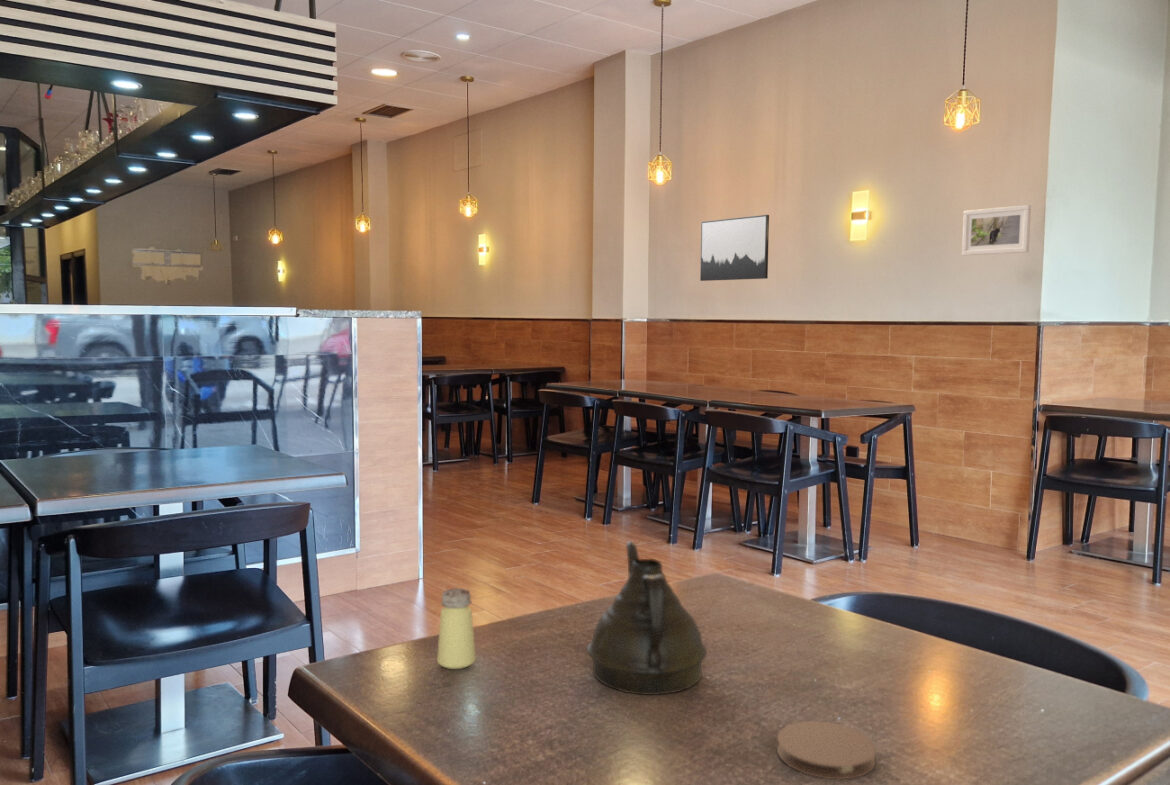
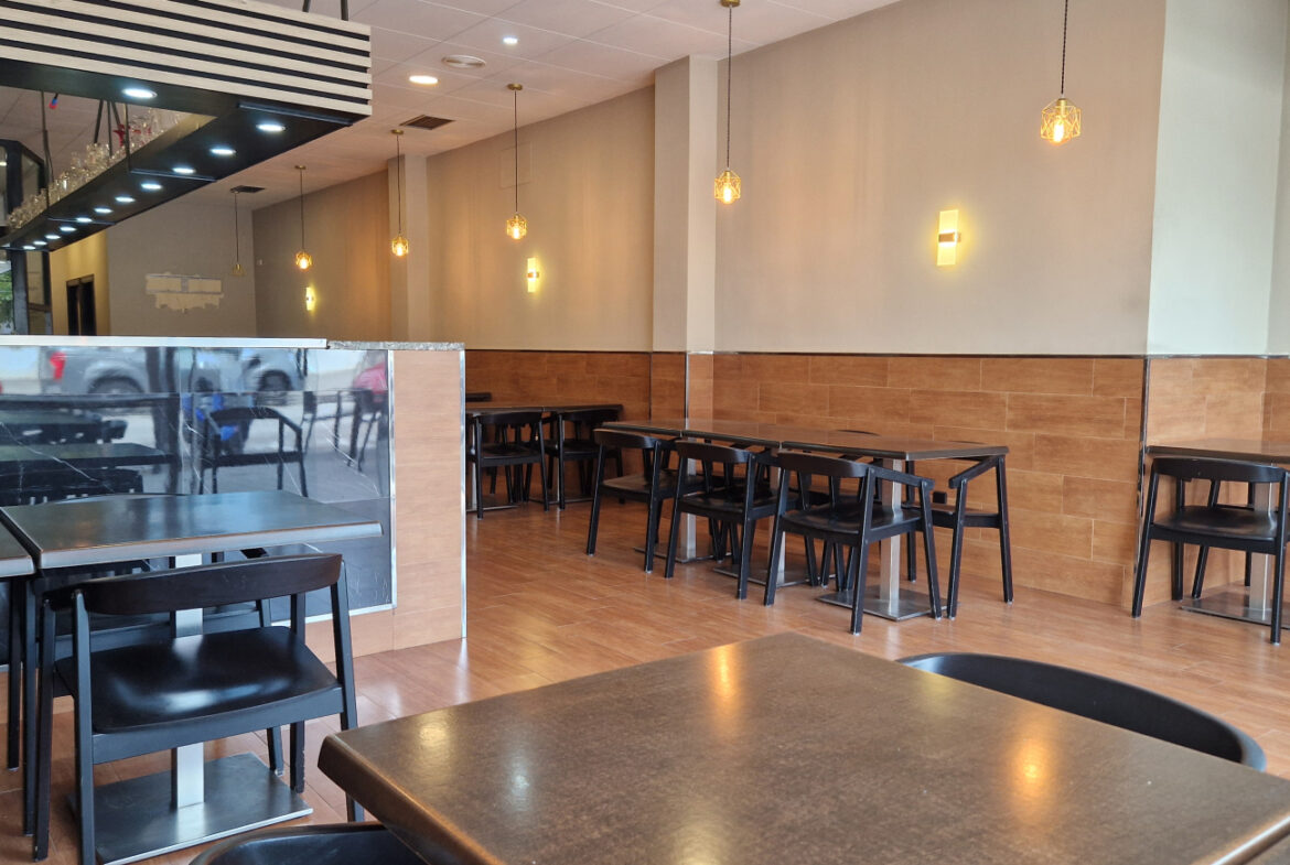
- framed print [961,204,1032,256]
- coaster [776,720,877,781]
- saltshaker [436,587,477,670]
- wall art [699,214,770,282]
- teapot [586,540,708,696]
